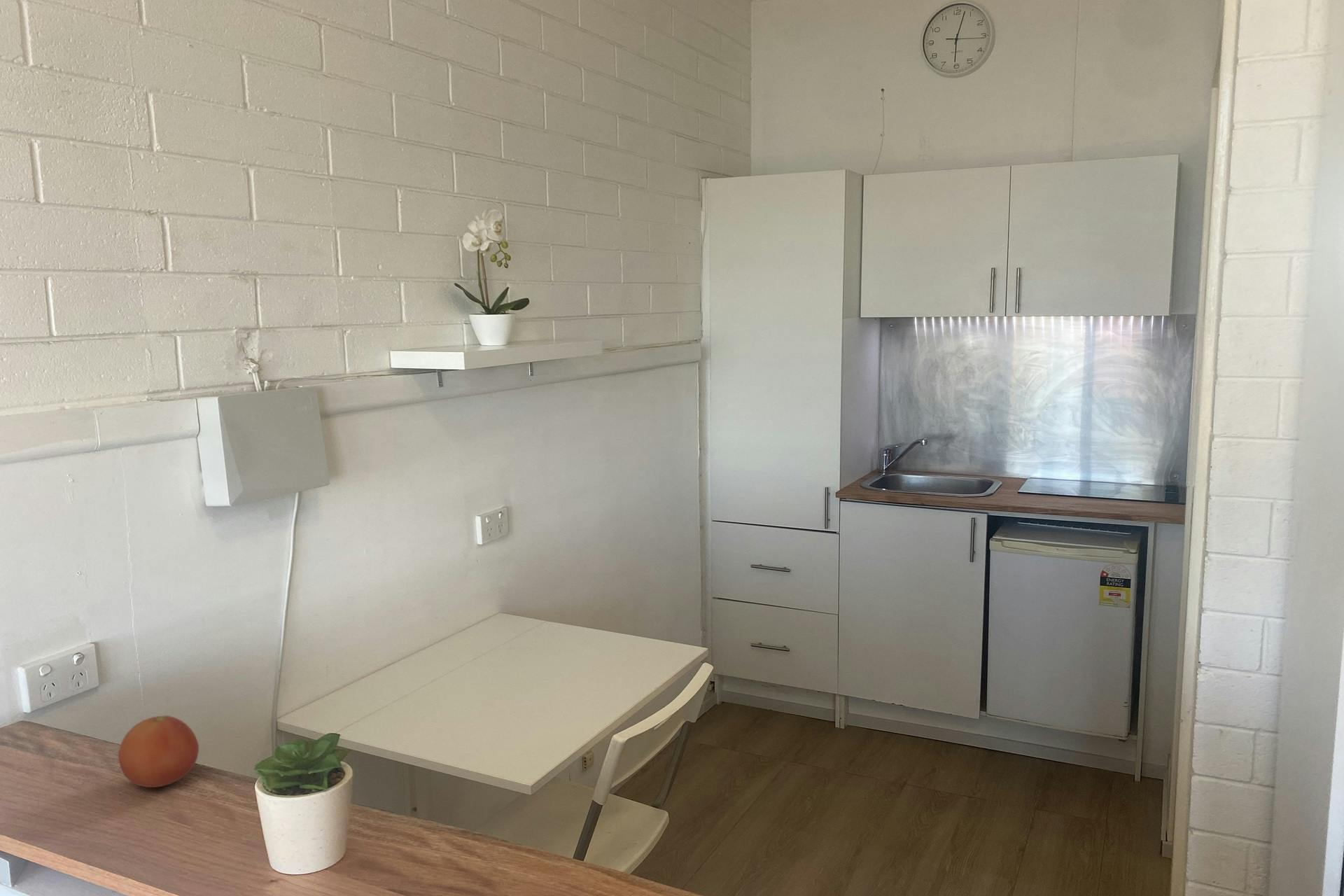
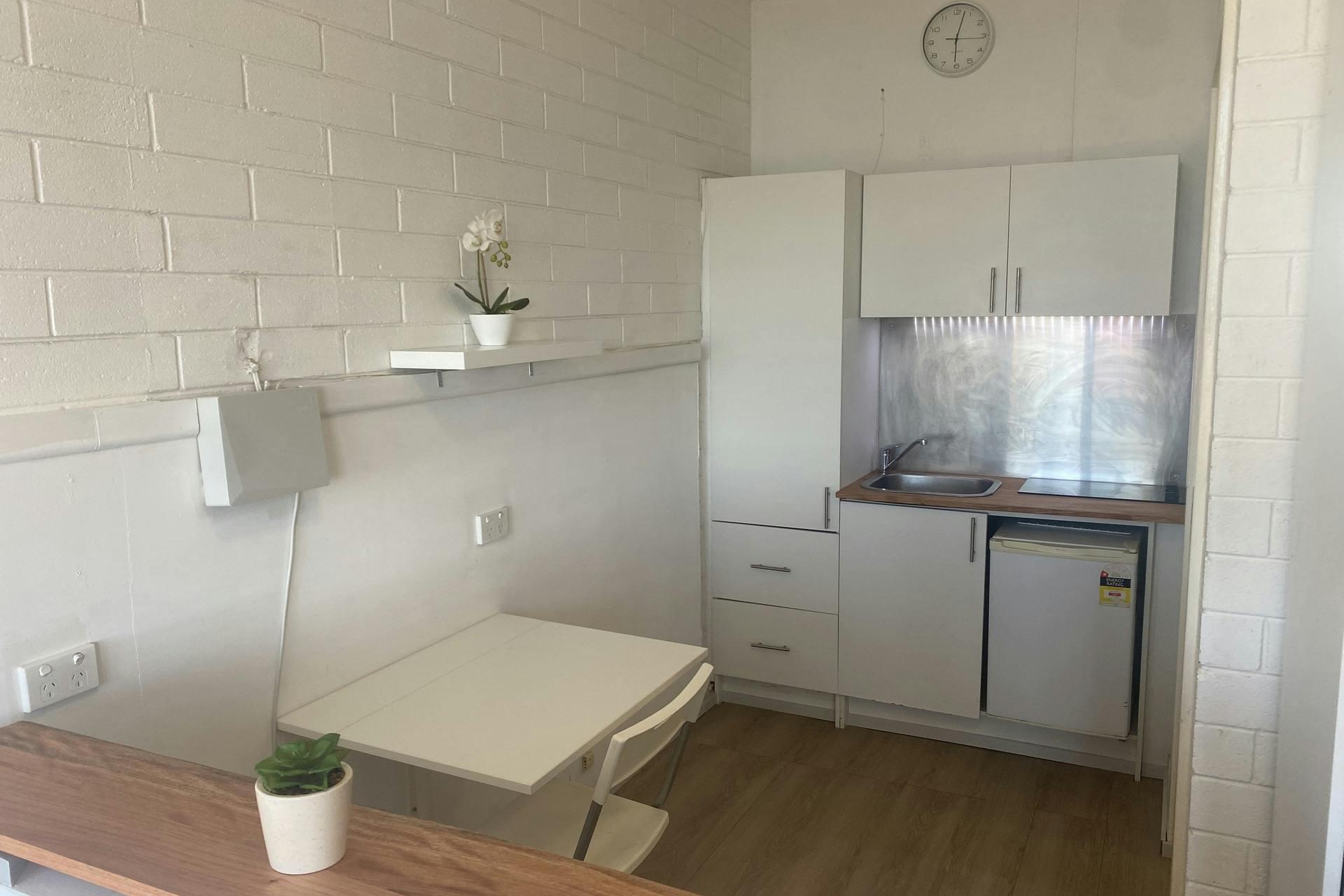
- fruit [118,715,200,788]
